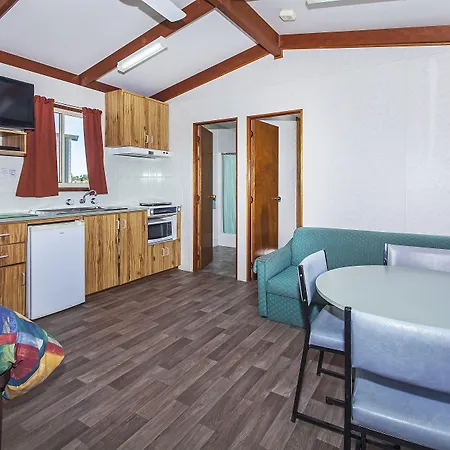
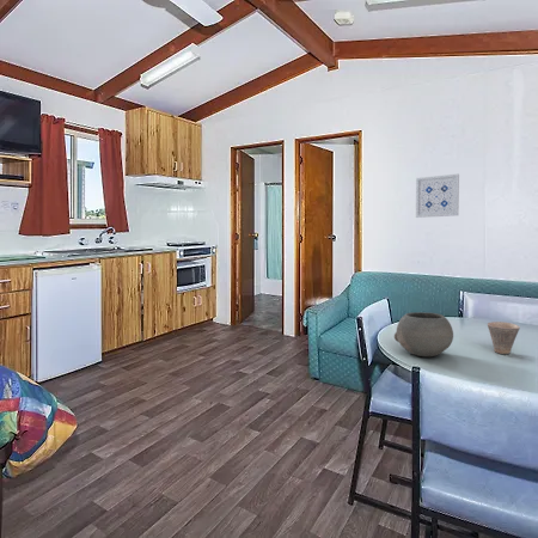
+ cup [487,320,521,355]
+ bowl [393,311,454,357]
+ wall art [415,172,460,219]
